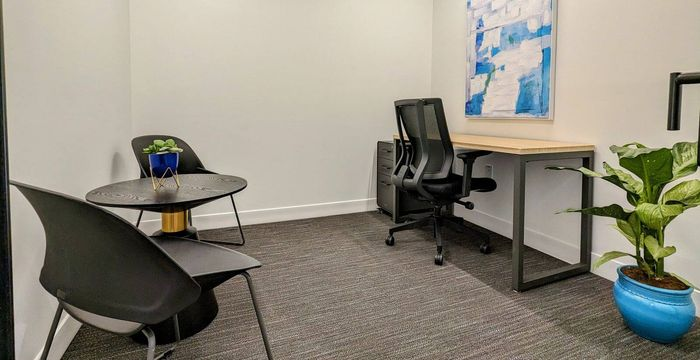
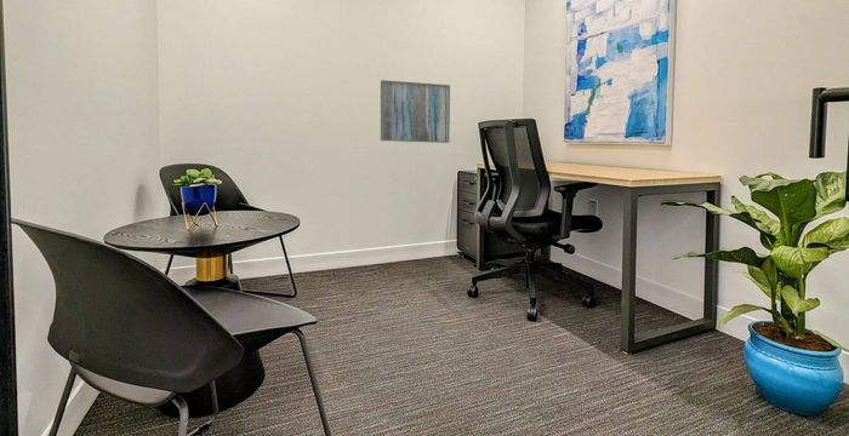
+ wall art [380,79,451,144]
